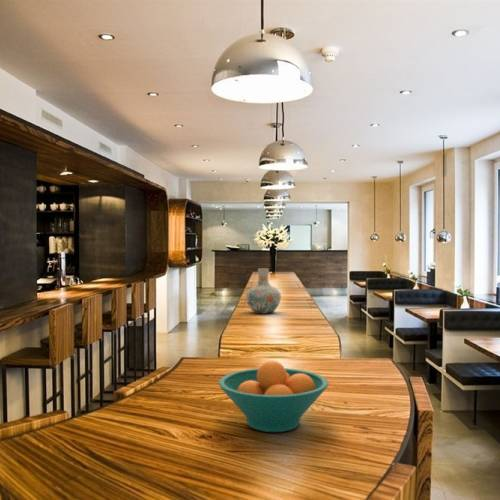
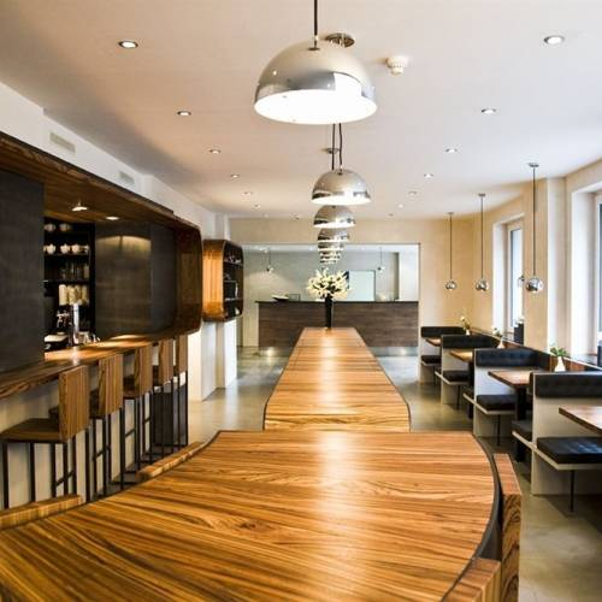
- fruit bowl [218,359,330,433]
- vase [245,267,282,315]
